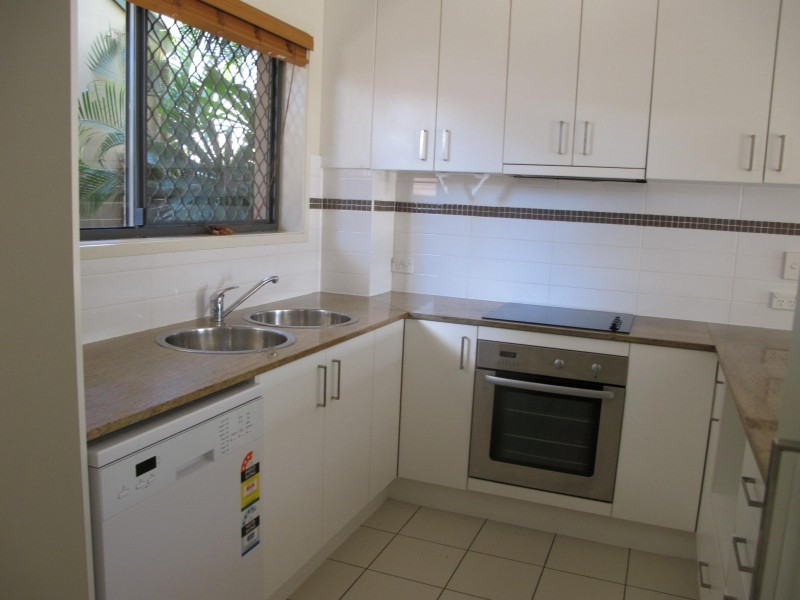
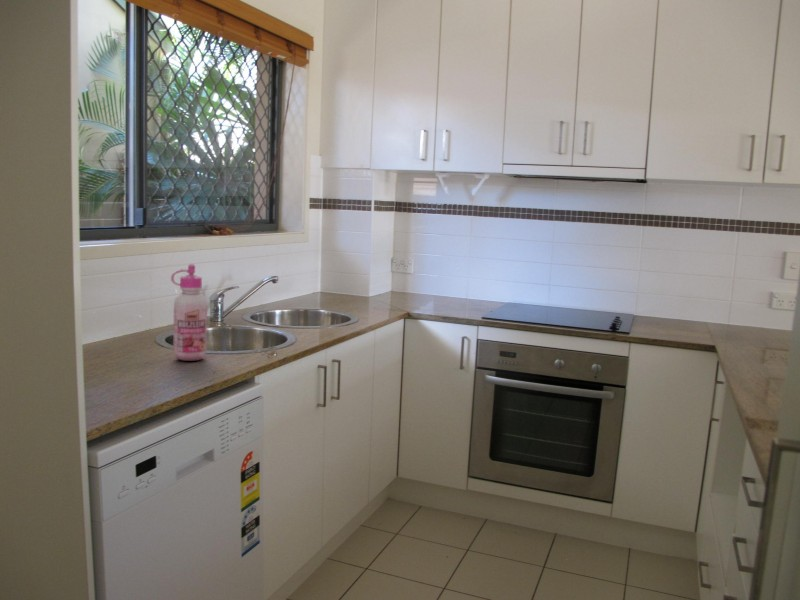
+ glue bottle [170,263,208,362]
